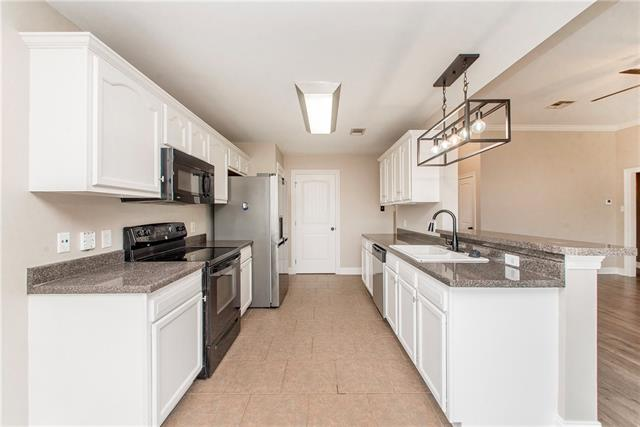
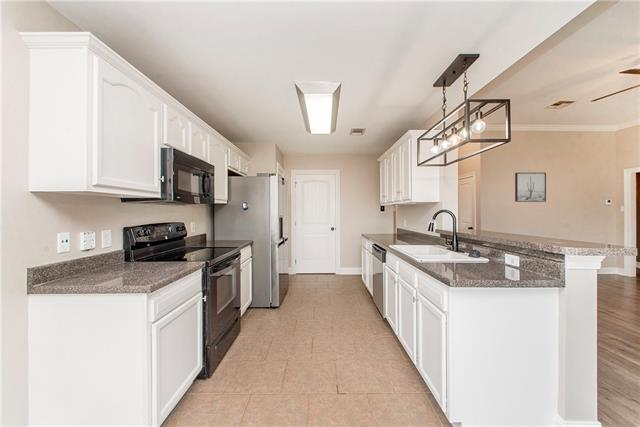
+ wall art [514,172,547,203]
